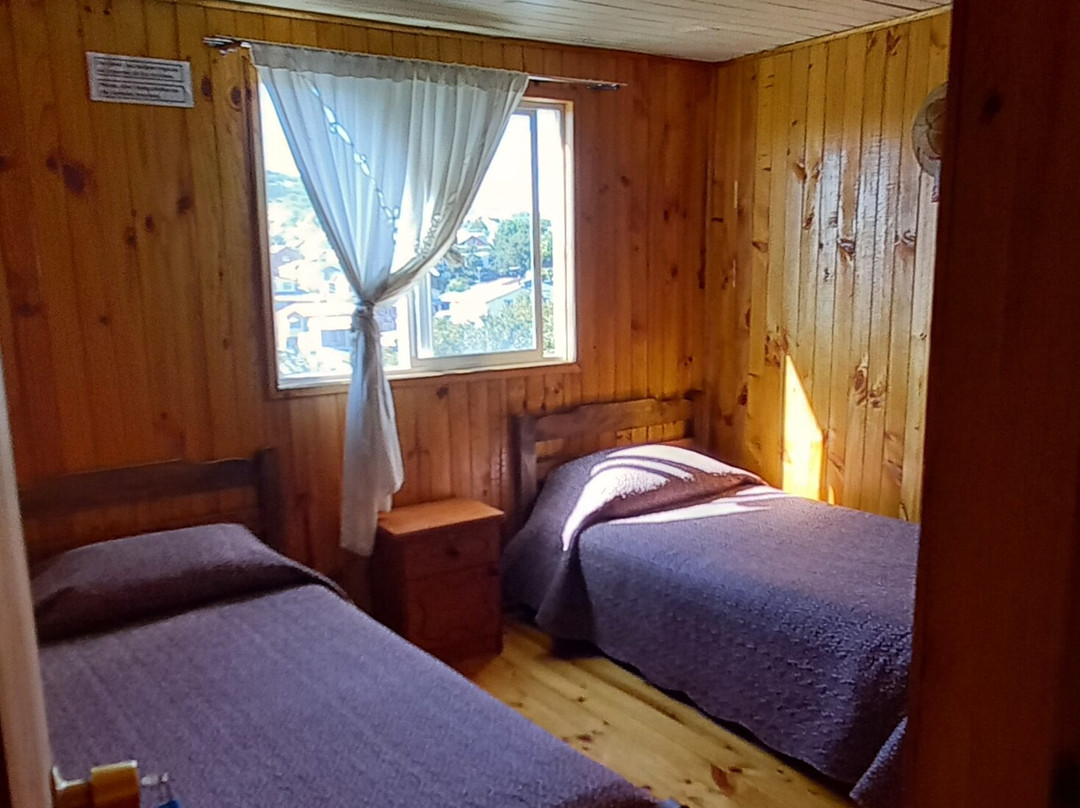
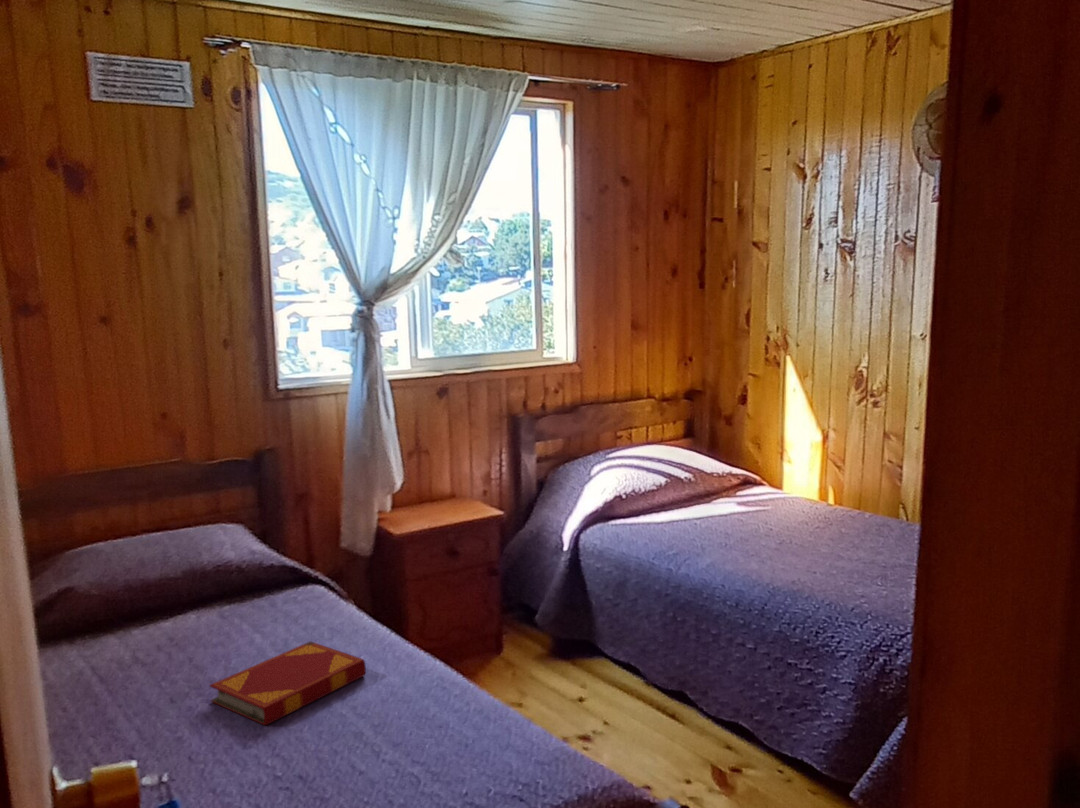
+ hardback book [209,640,367,726]
